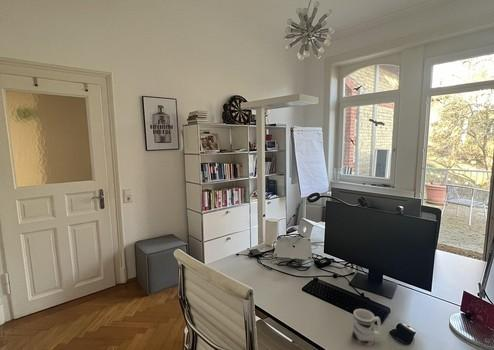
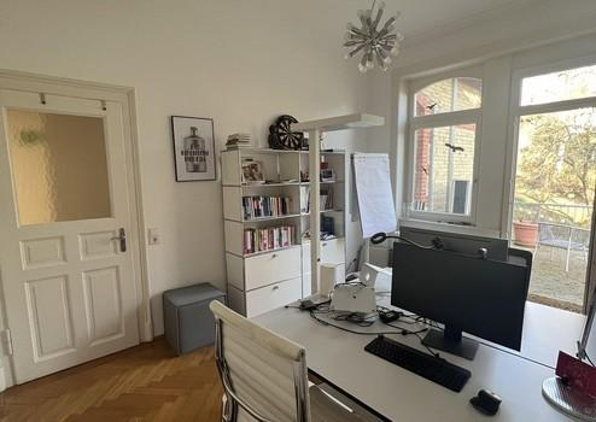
- mug [351,308,384,347]
